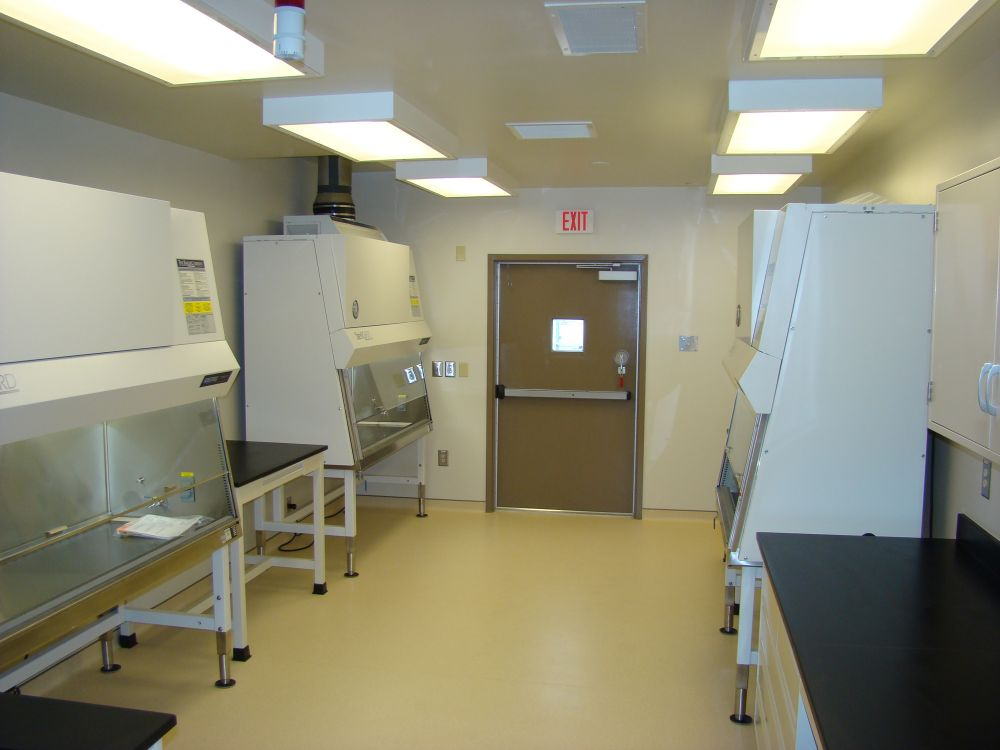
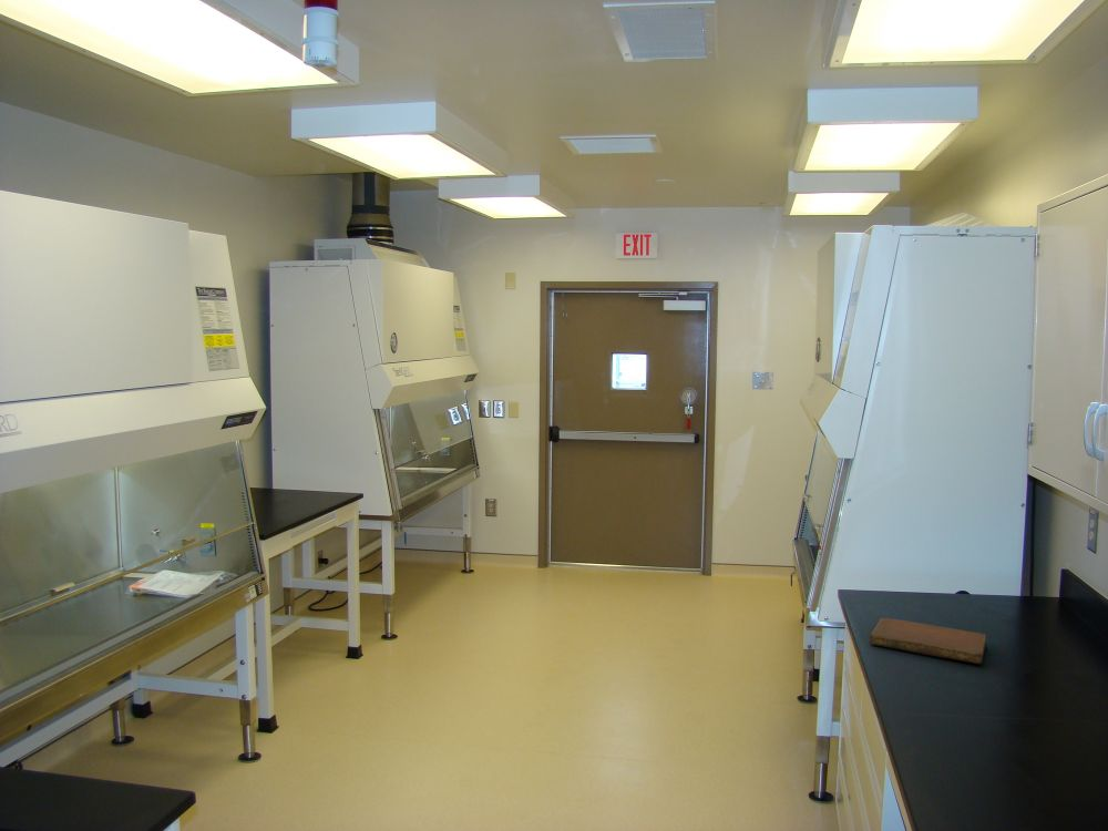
+ notebook [869,617,987,665]
